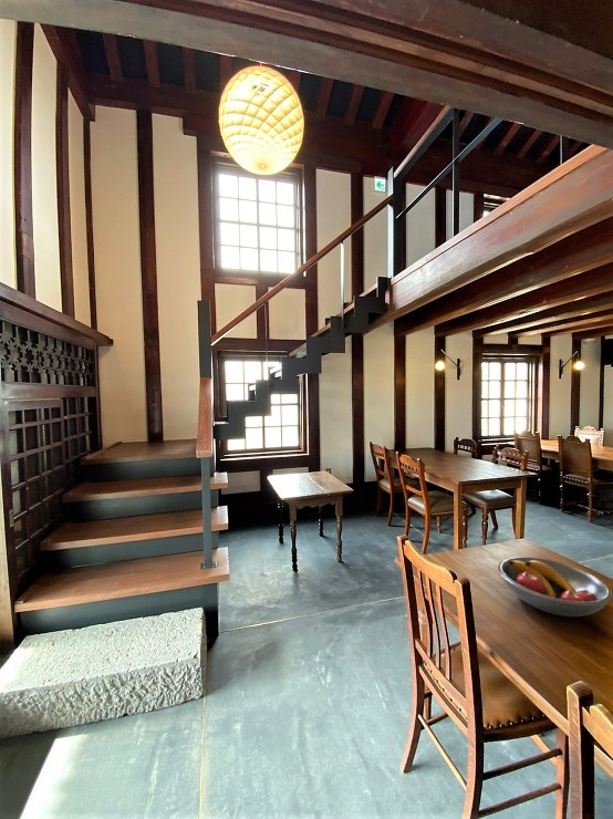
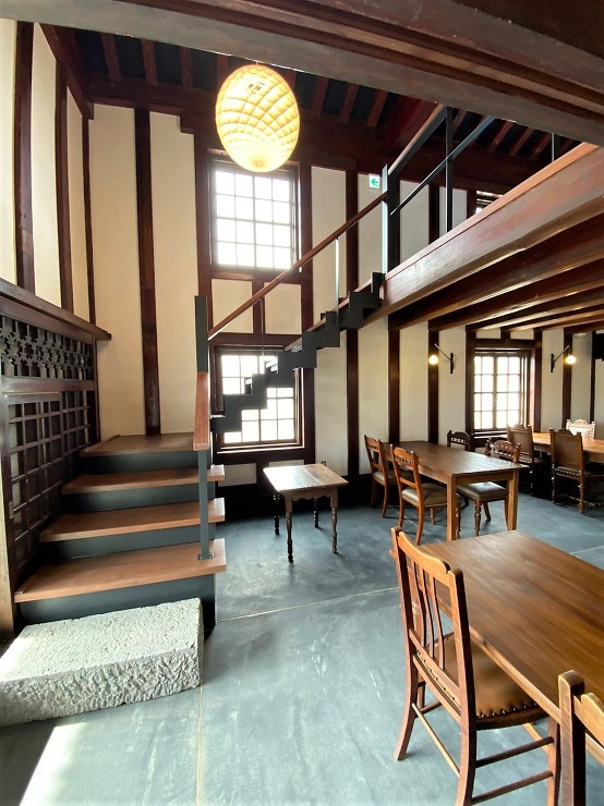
- fruit bowl [497,556,613,618]
